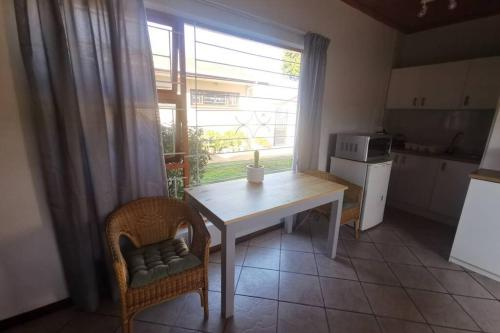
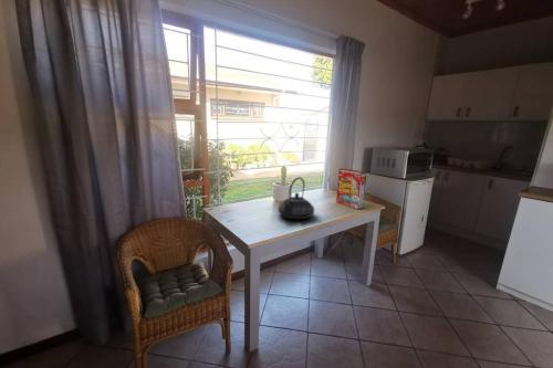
+ cereal box [335,167,367,210]
+ teapot [276,177,315,220]
